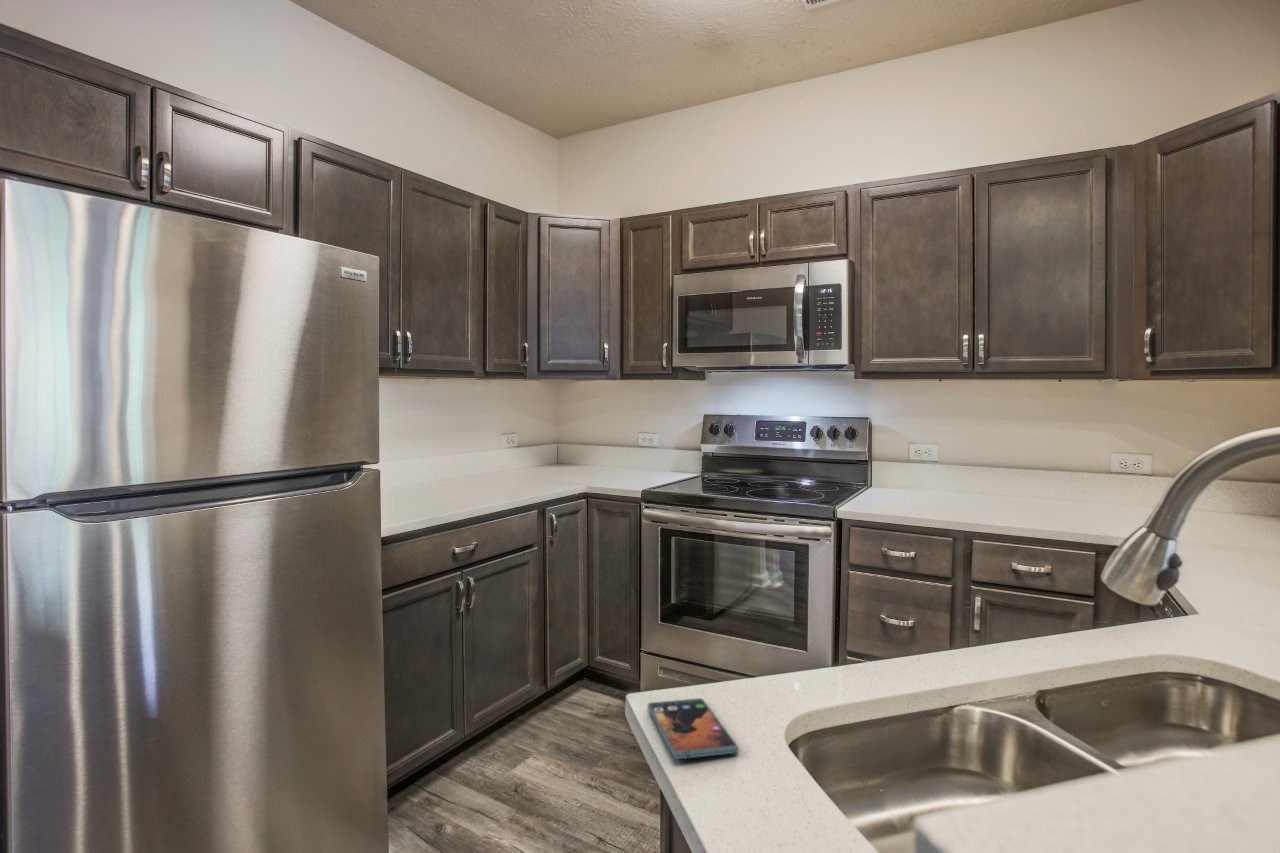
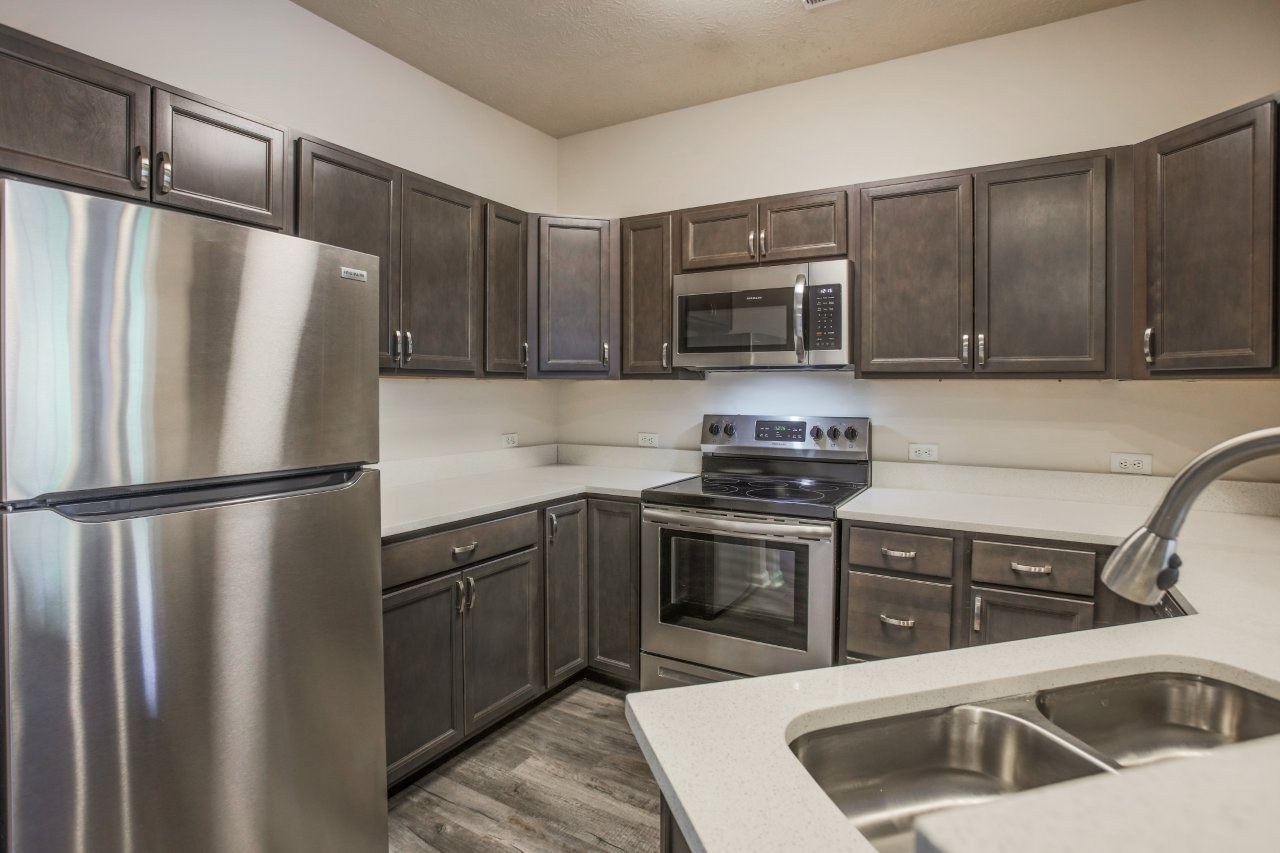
- smartphone [647,697,740,760]
